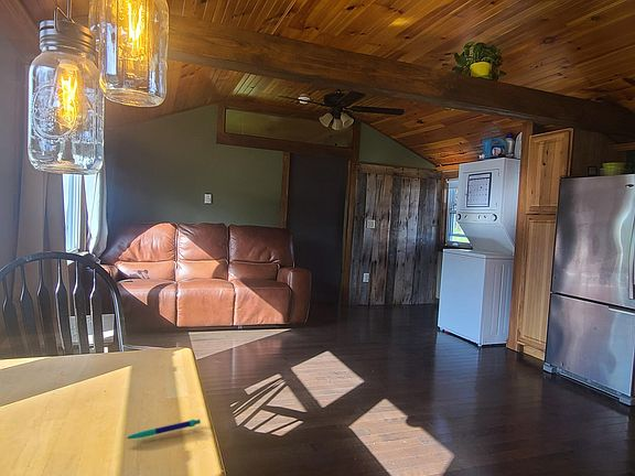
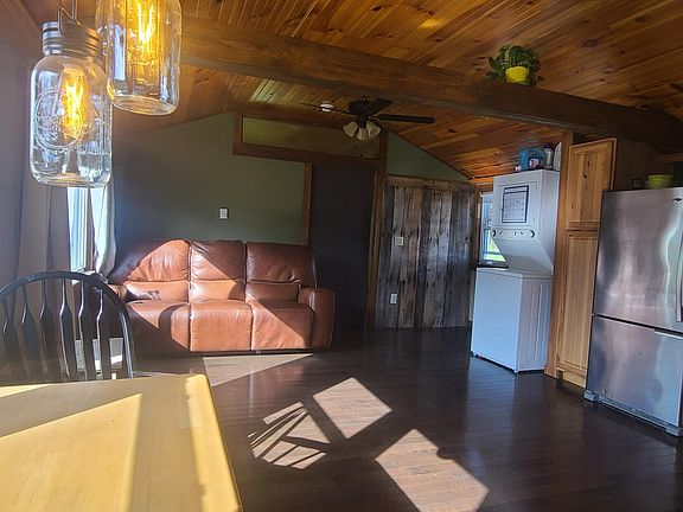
- pen [125,419,202,440]
